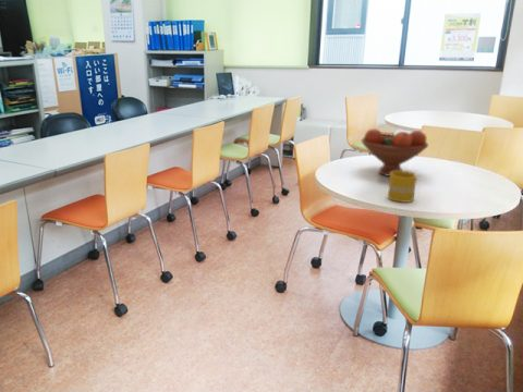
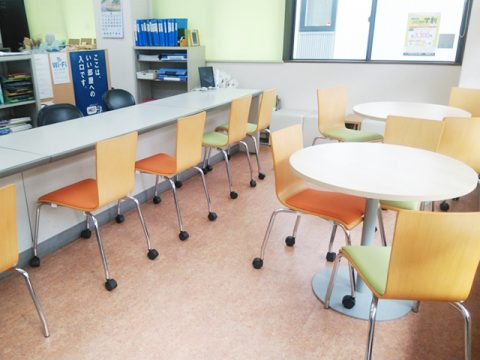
- mug [387,170,417,204]
- fruit bowl [361,127,429,177]
